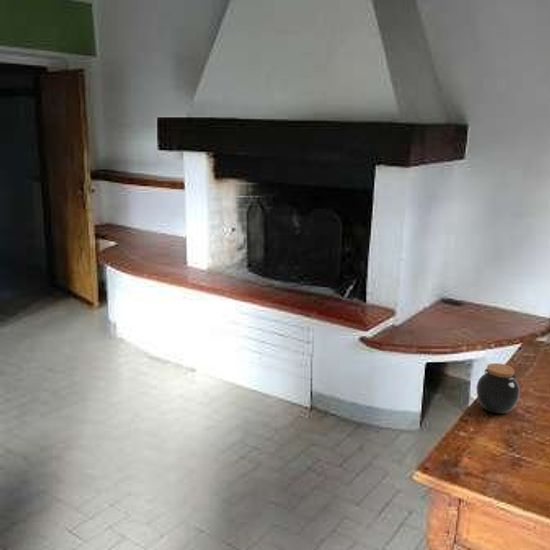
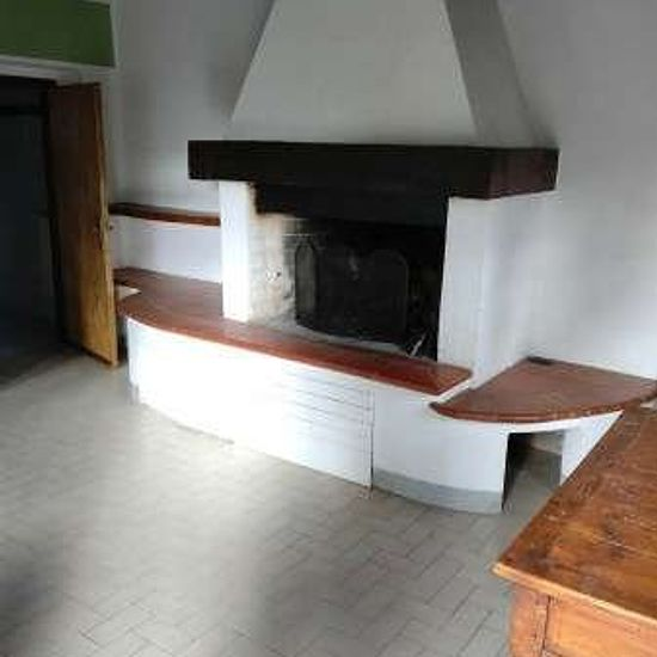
- jar [476,362,521,415]
